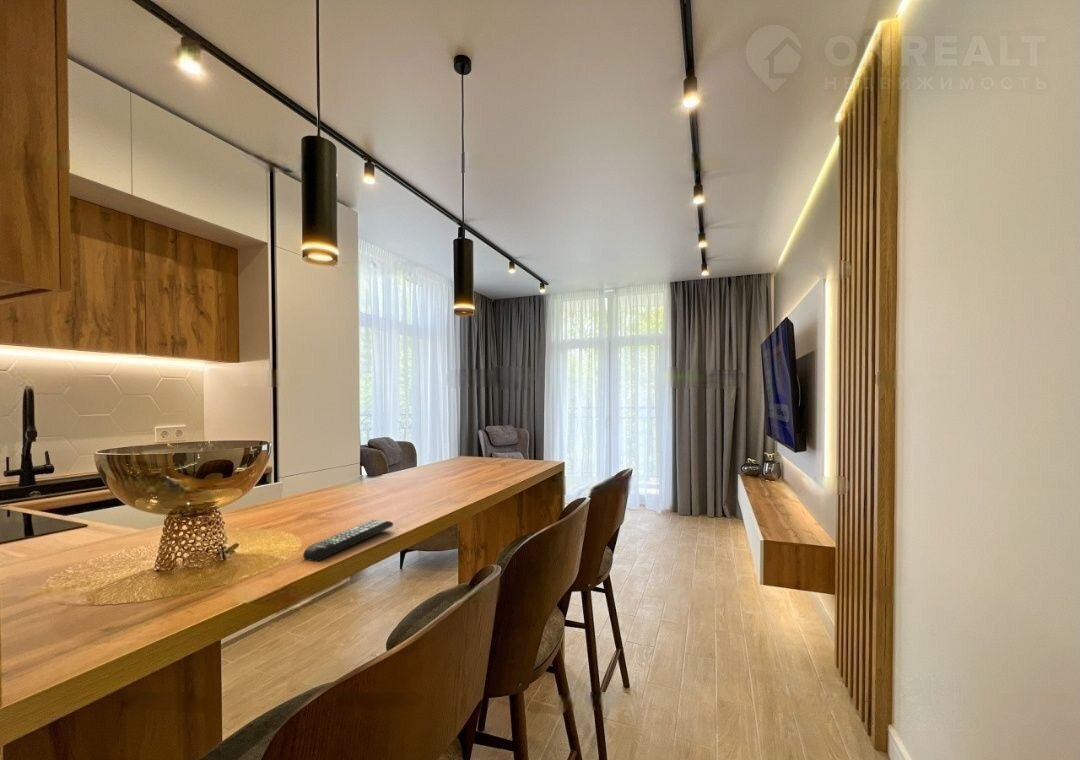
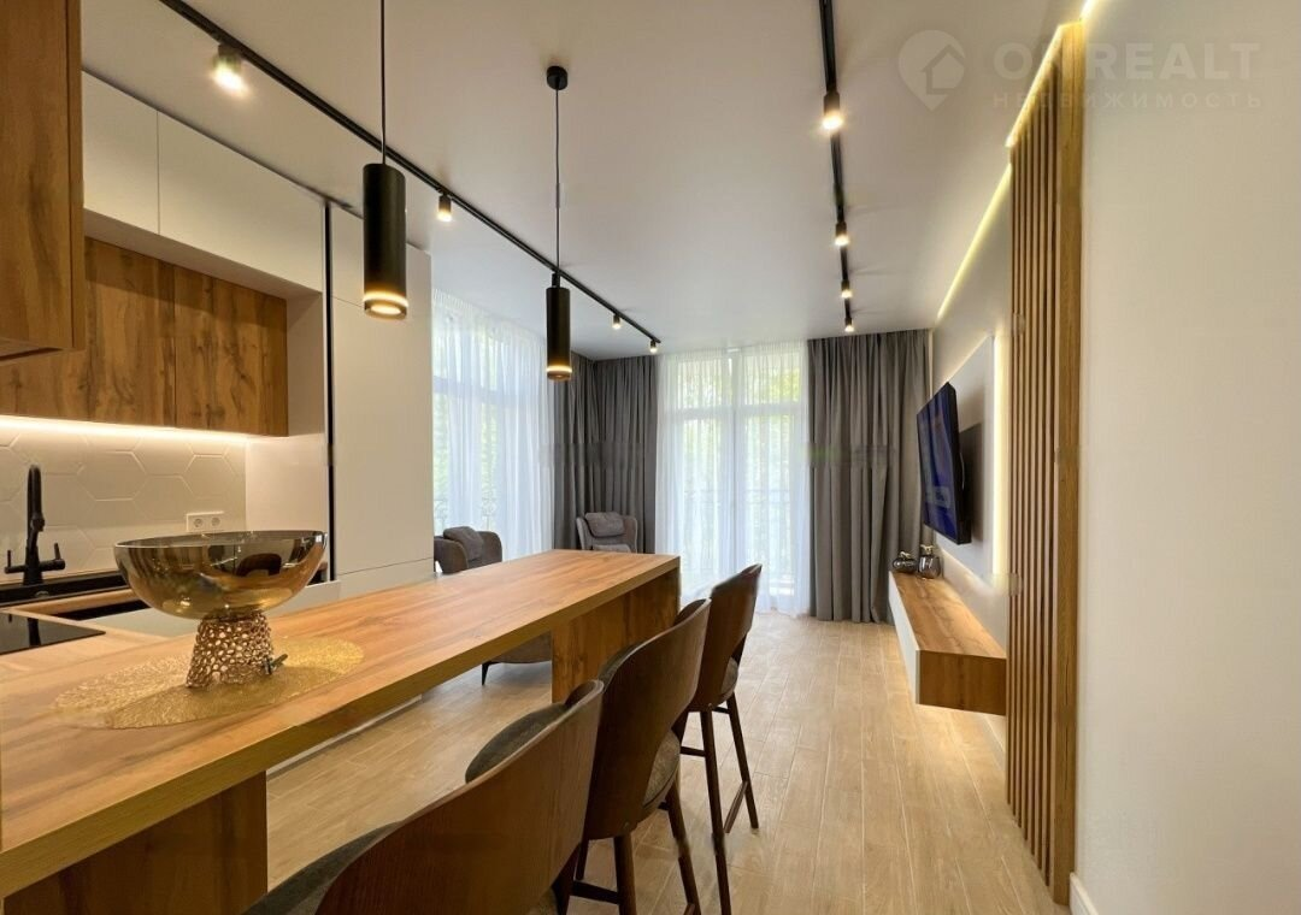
- remote control [302,518,394,563]
